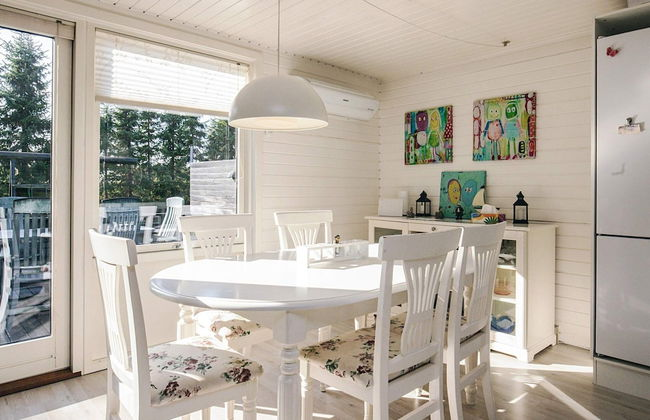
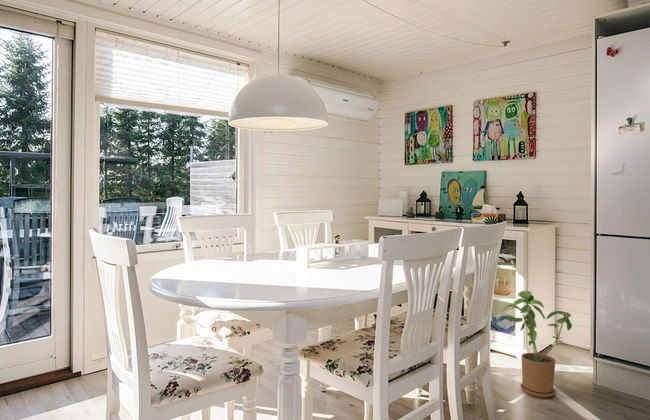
+ house plant [501,290,573,399]
